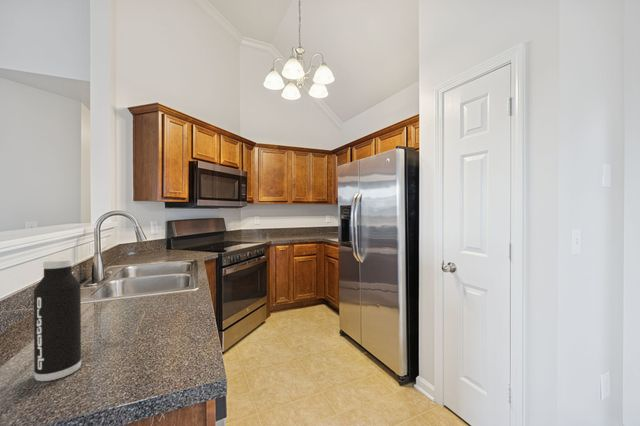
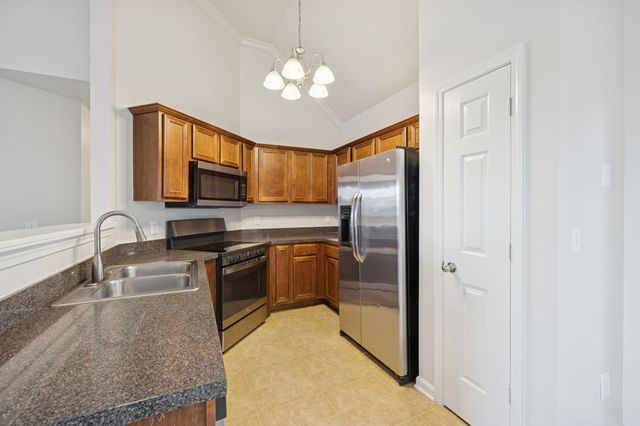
- water bottle [33,258,82,382]
